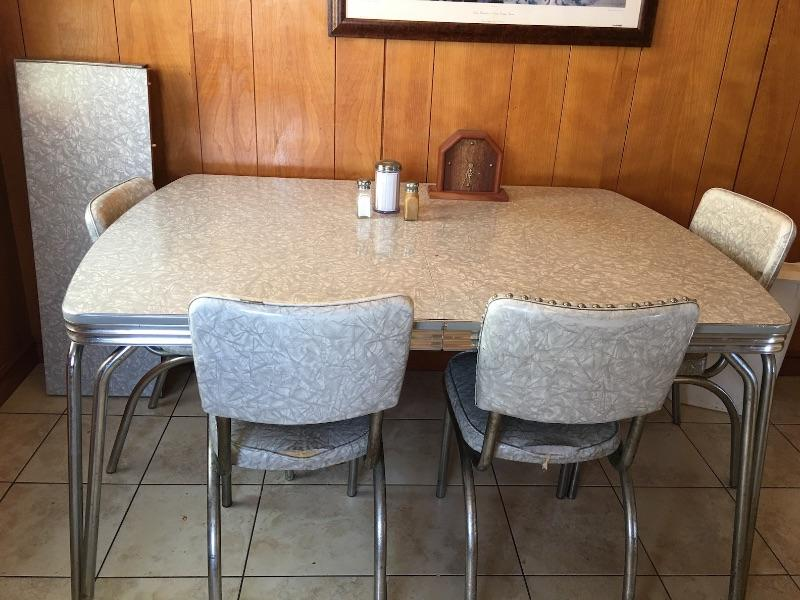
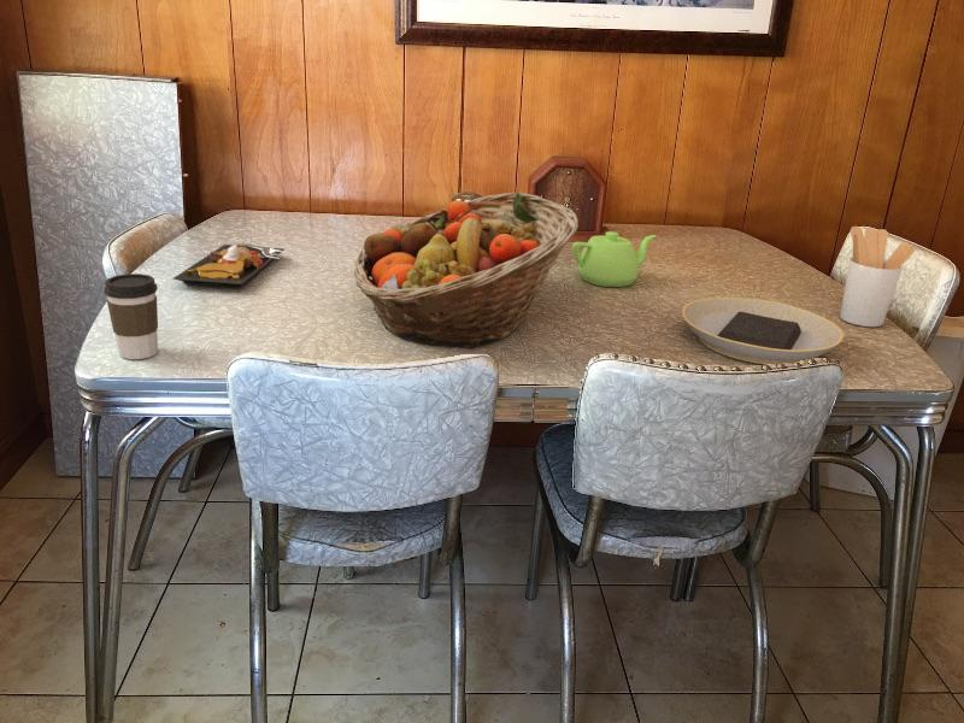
+ plate [681,296,845,365]
+ plate [172,242,286,289]
+ utensil holder [839,225,916,328]
+ coffee cup [102,272,159,360]
+ fruit basket [353,190,580,349]
+ teapot [571,230,658,288]
